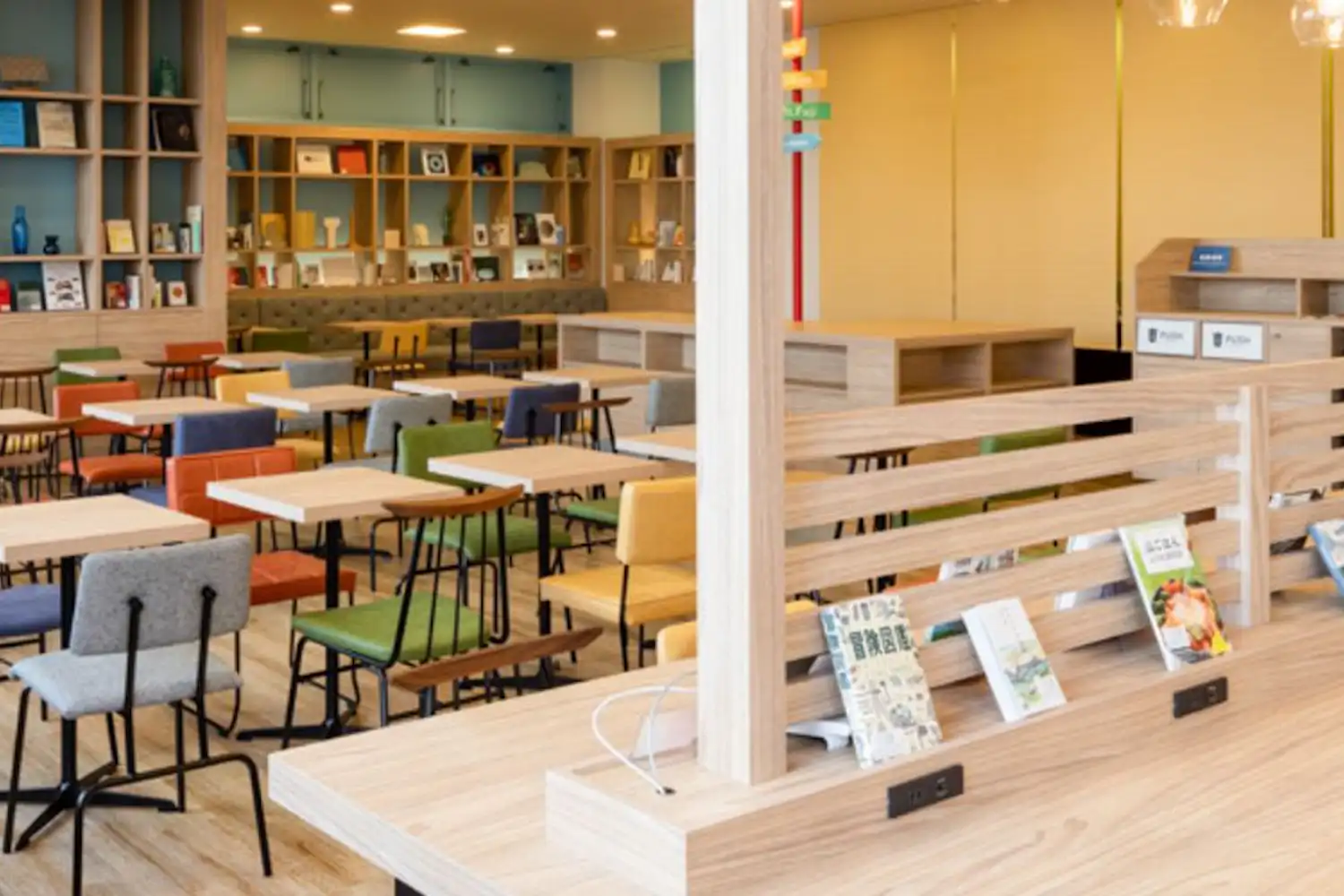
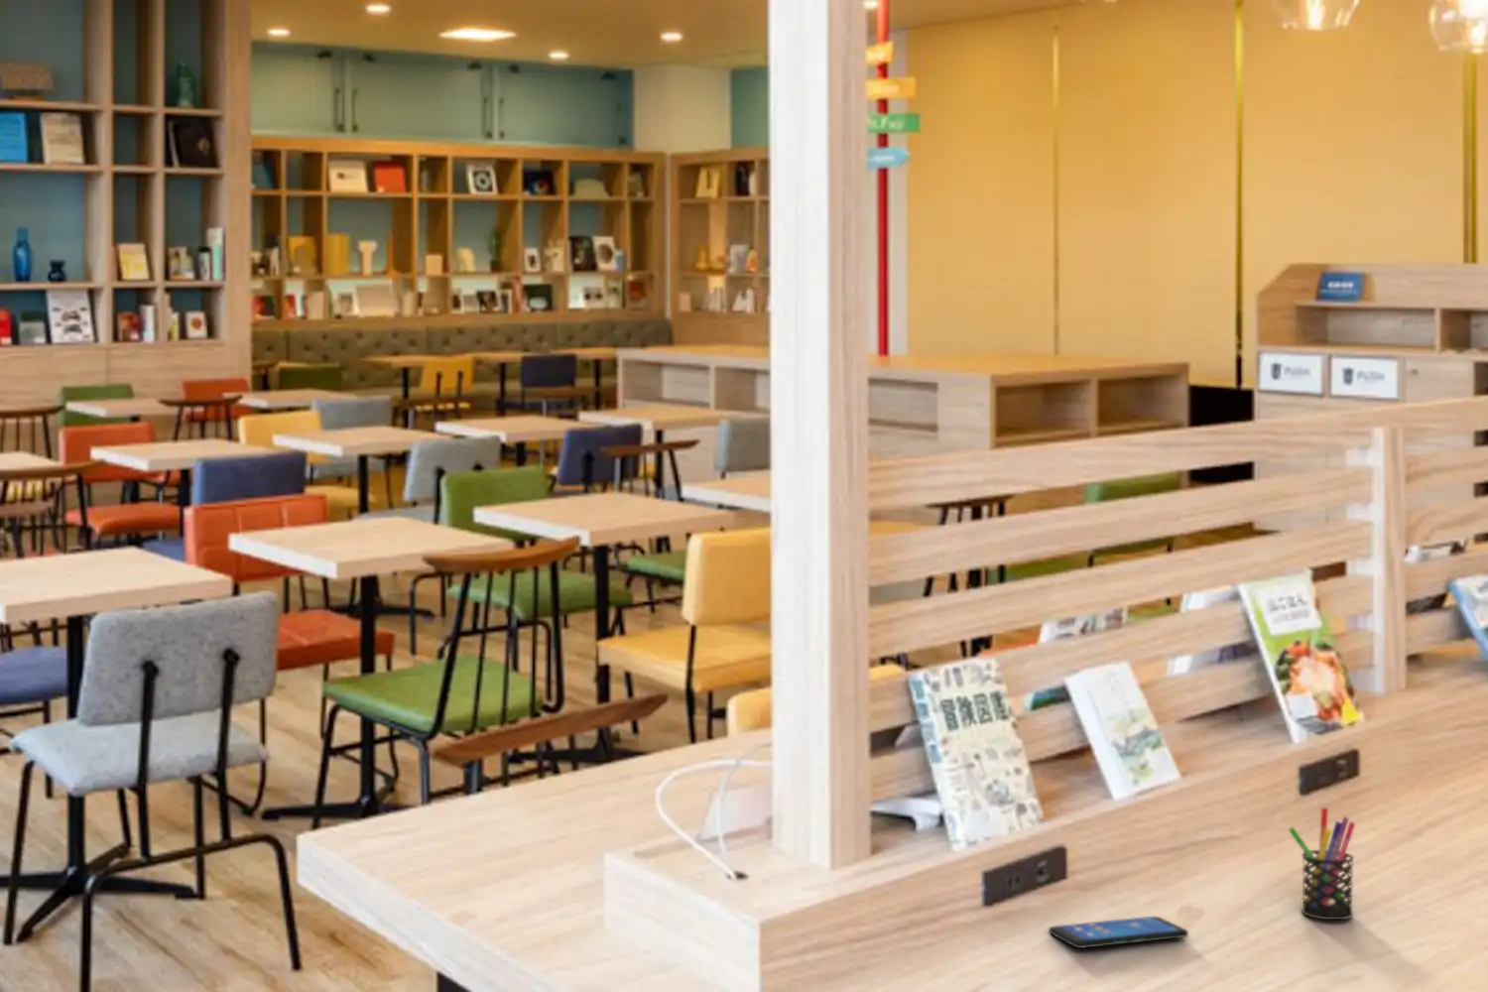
+ smartphone [1047,916,1189,949]
+ pen holder [1288,806,1356,920]
